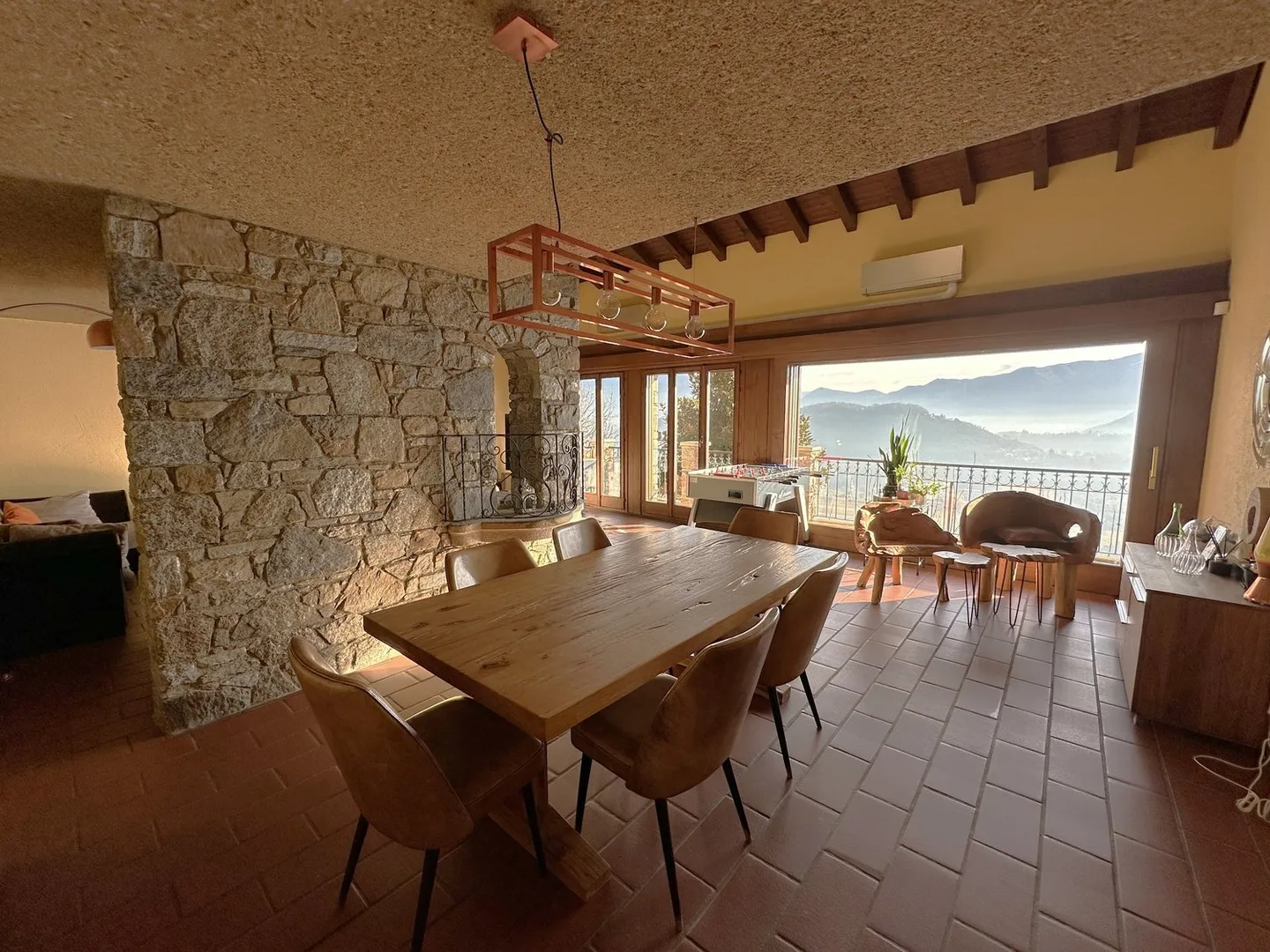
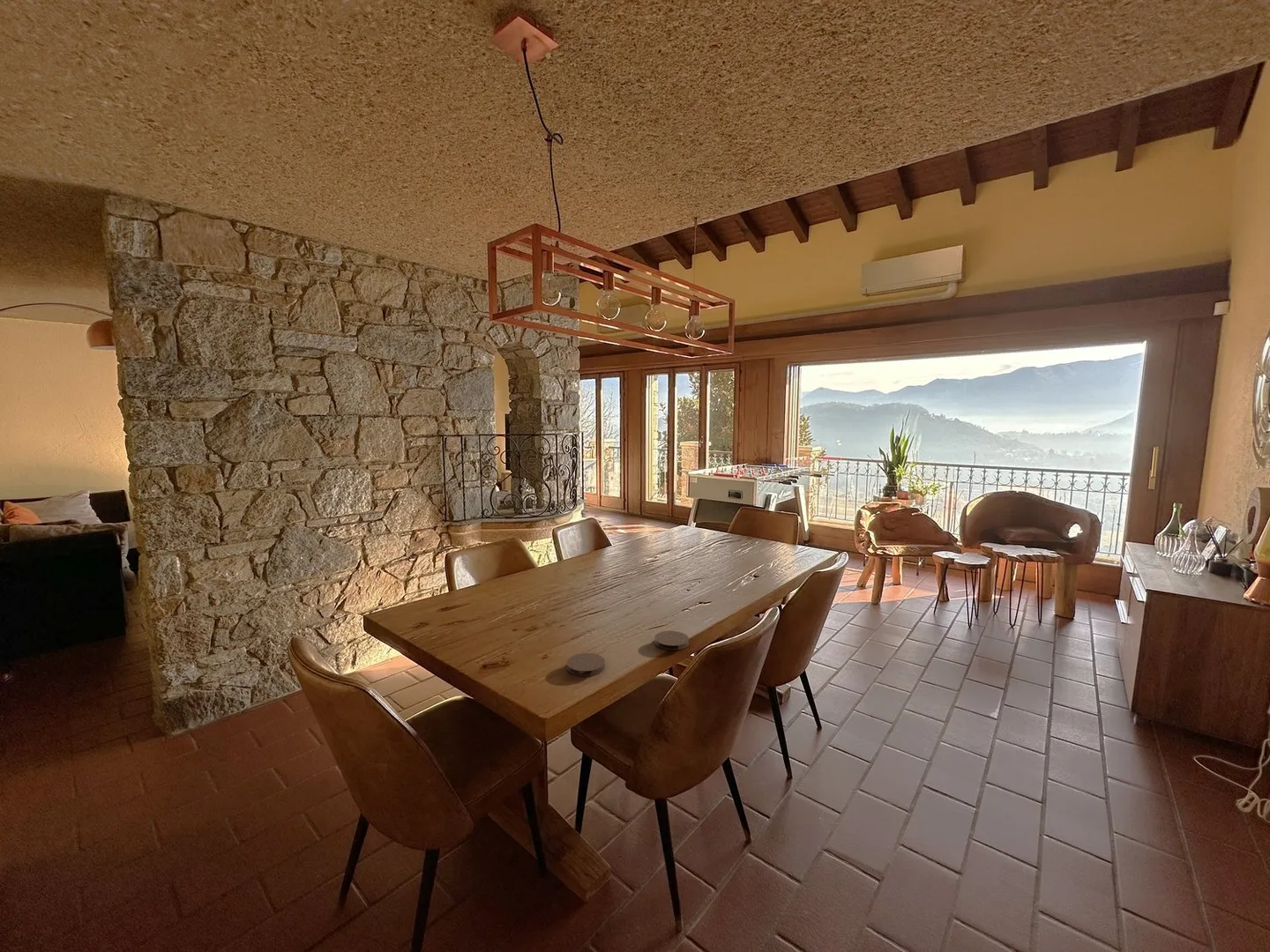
+ coaster [654,630,690,651]
+ coaster [566,652,606,677]
